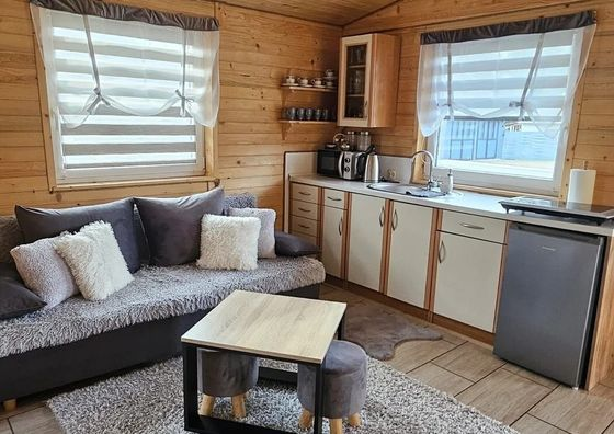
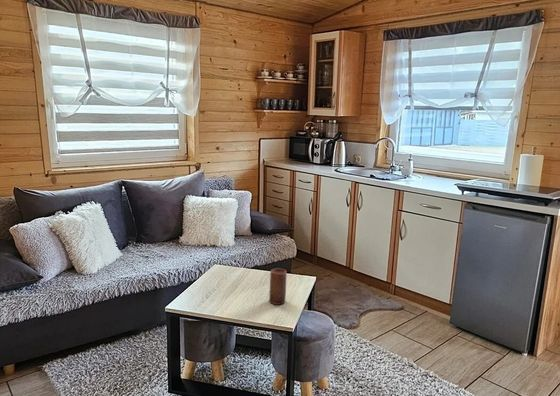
+ candle [268,268,287,306]
